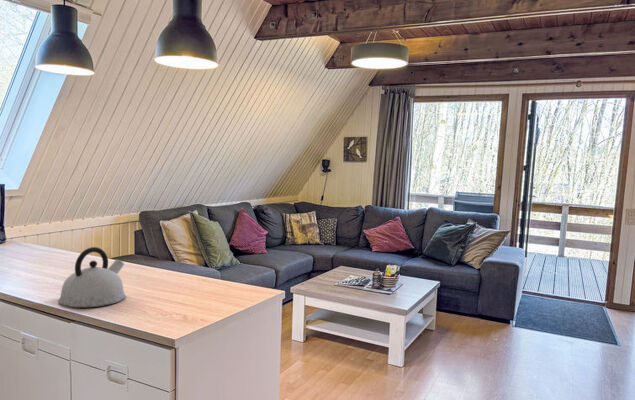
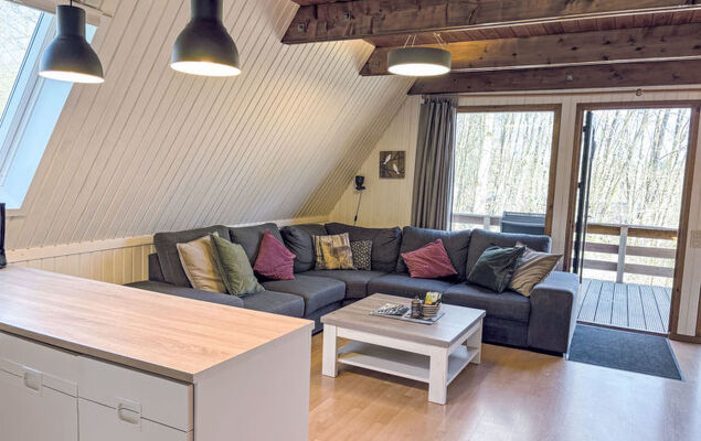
- kettle [58,246,126,308]
